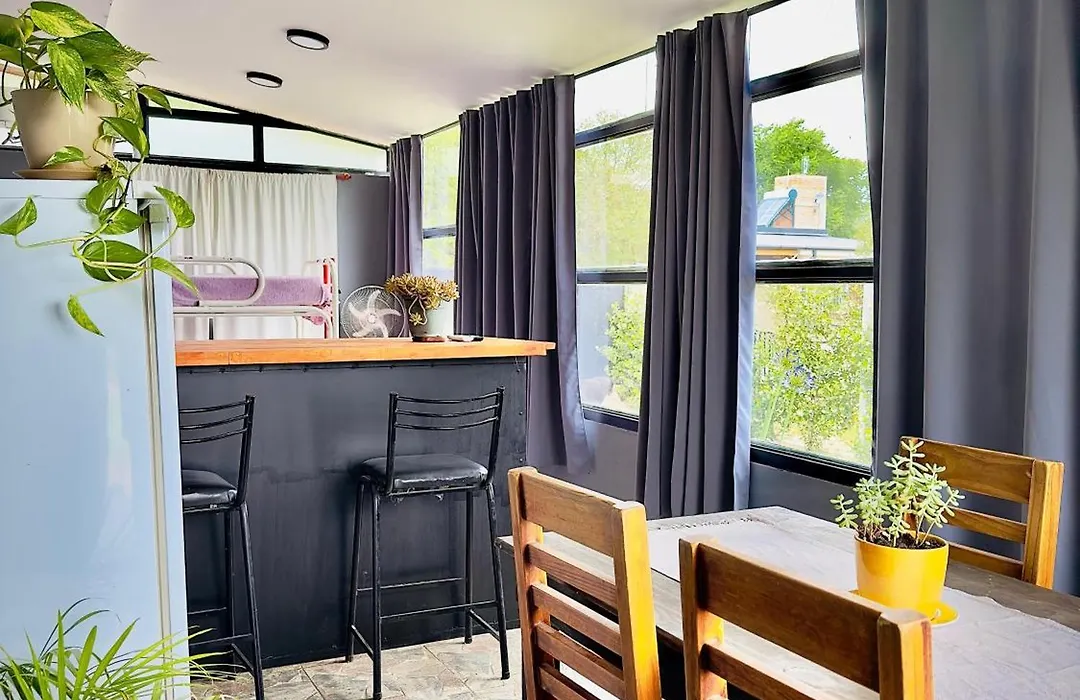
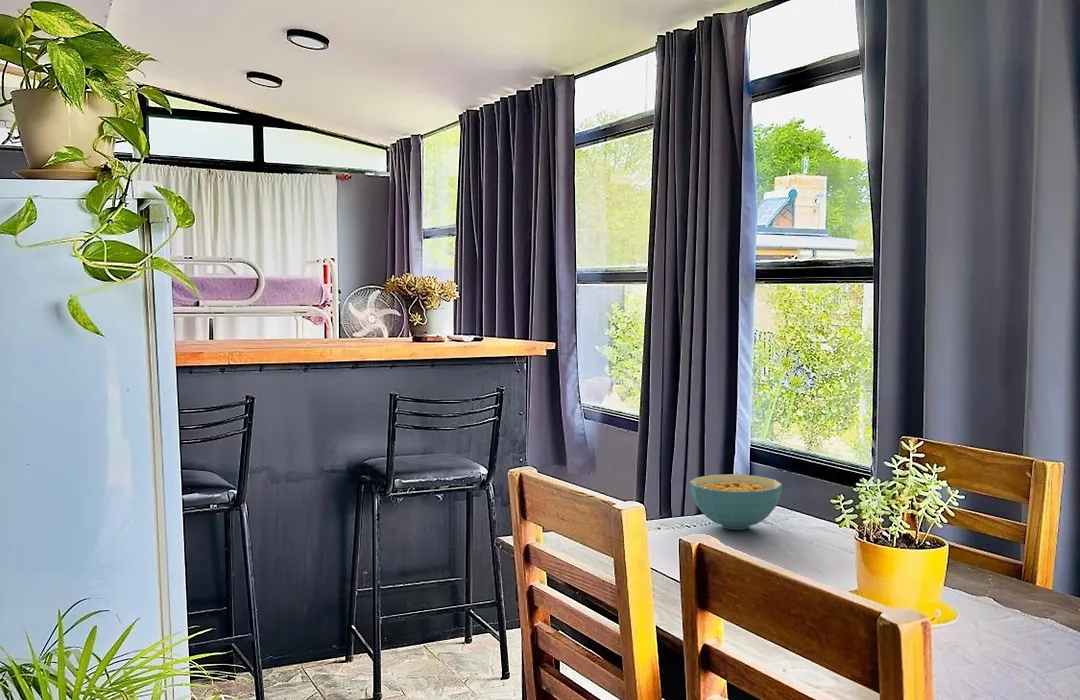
+ cereal bowl [689,473,783,531]
